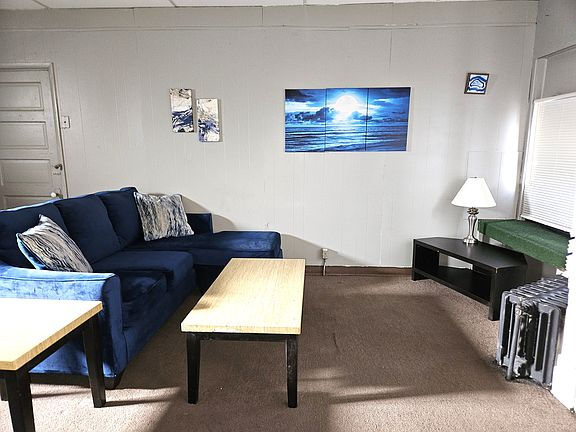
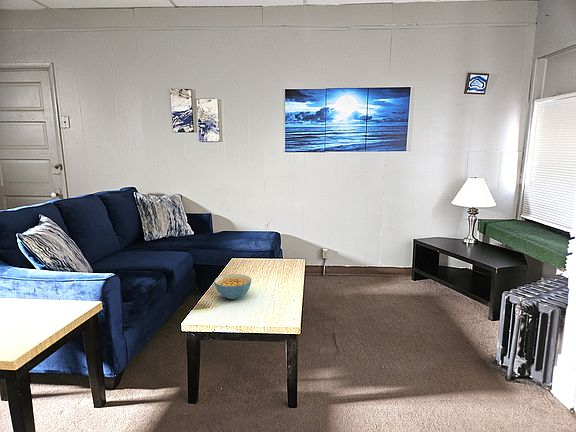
+ cereal bowl [213,273,253,300]
